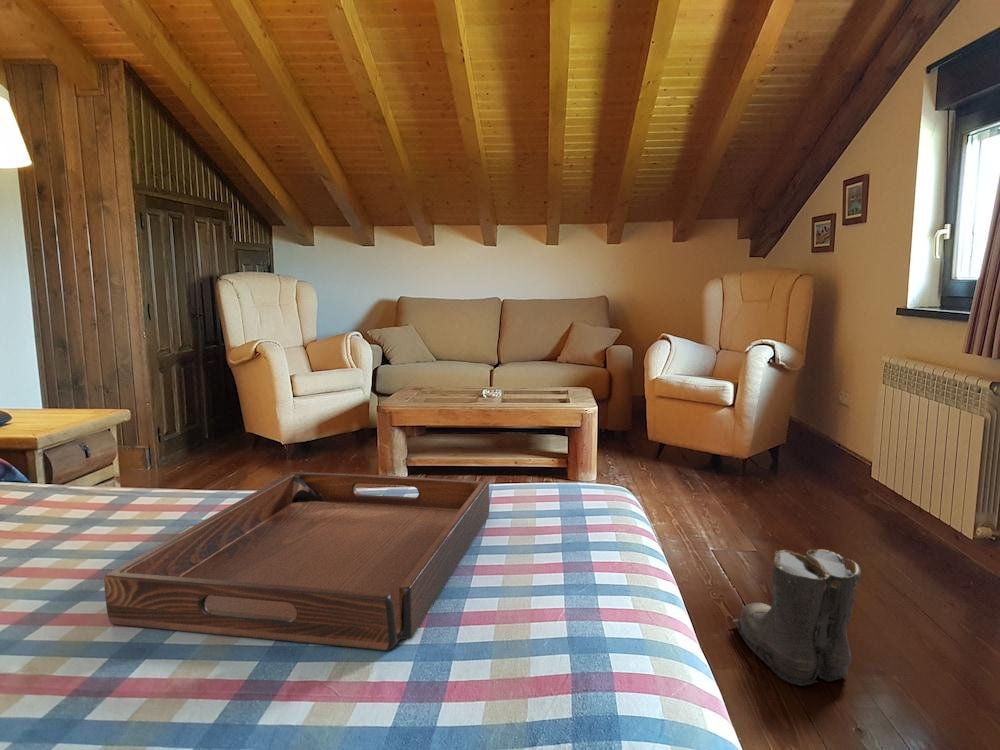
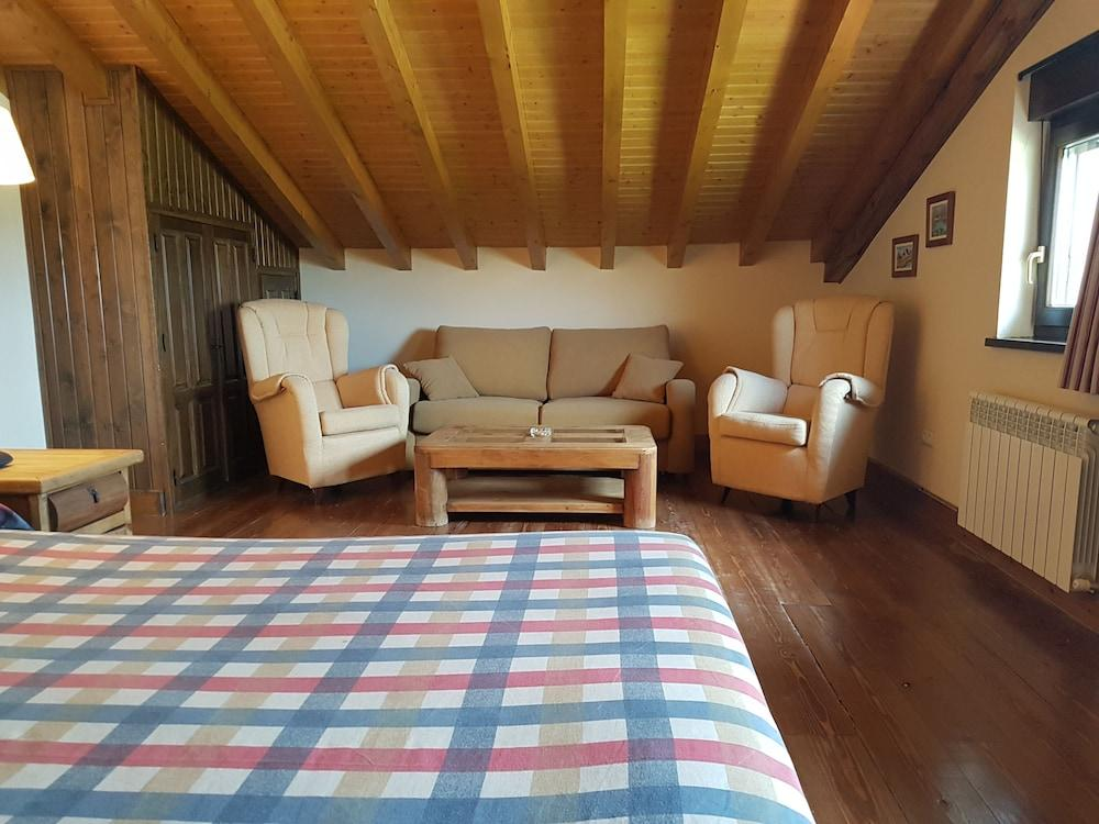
- boots [732,548,862,687]
- serving tray [103,471,490,651]
